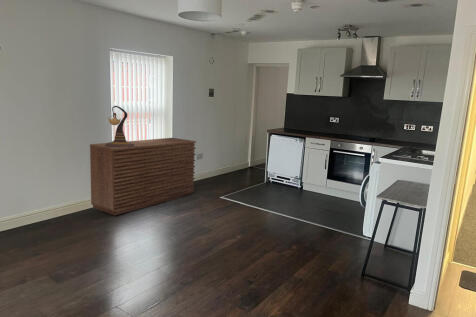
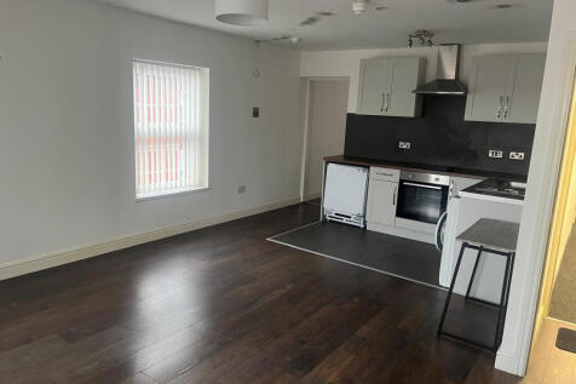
- candle holder [105,105,135,148]
- sideboard [89,137,197,216]
